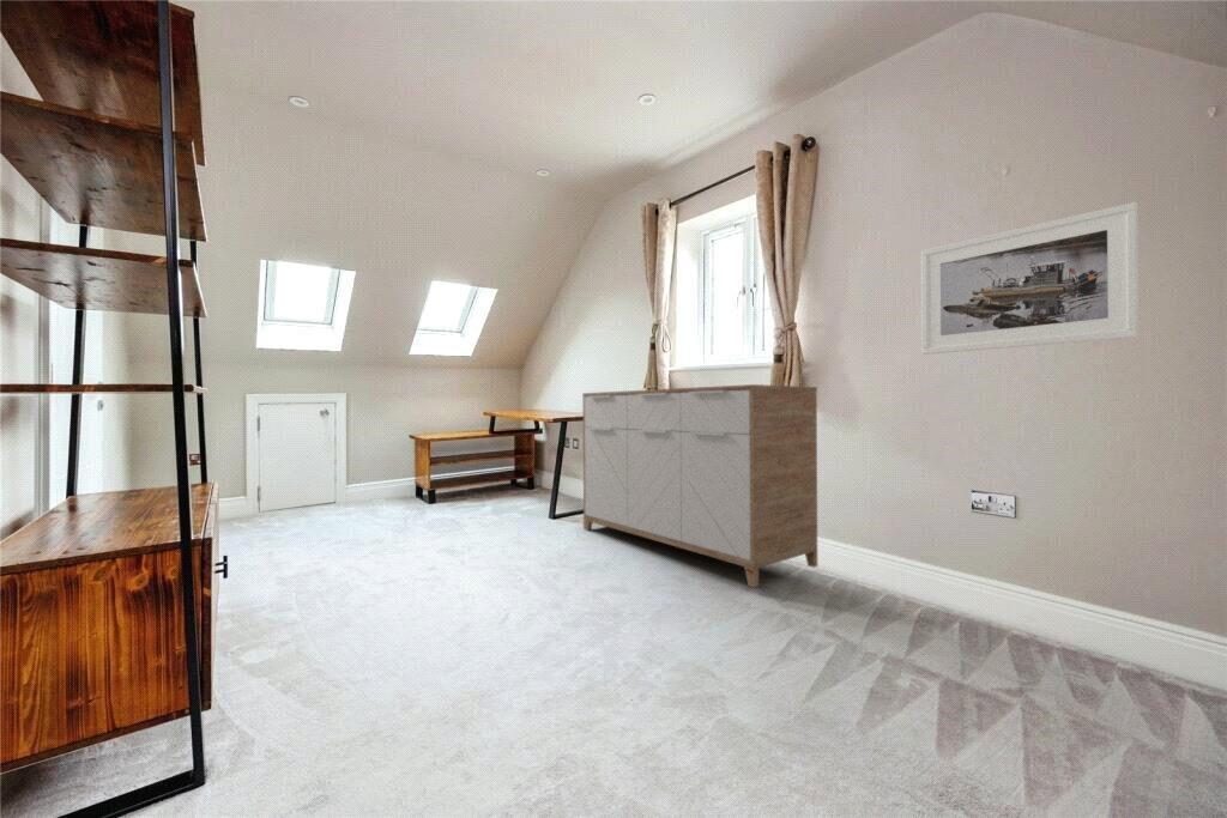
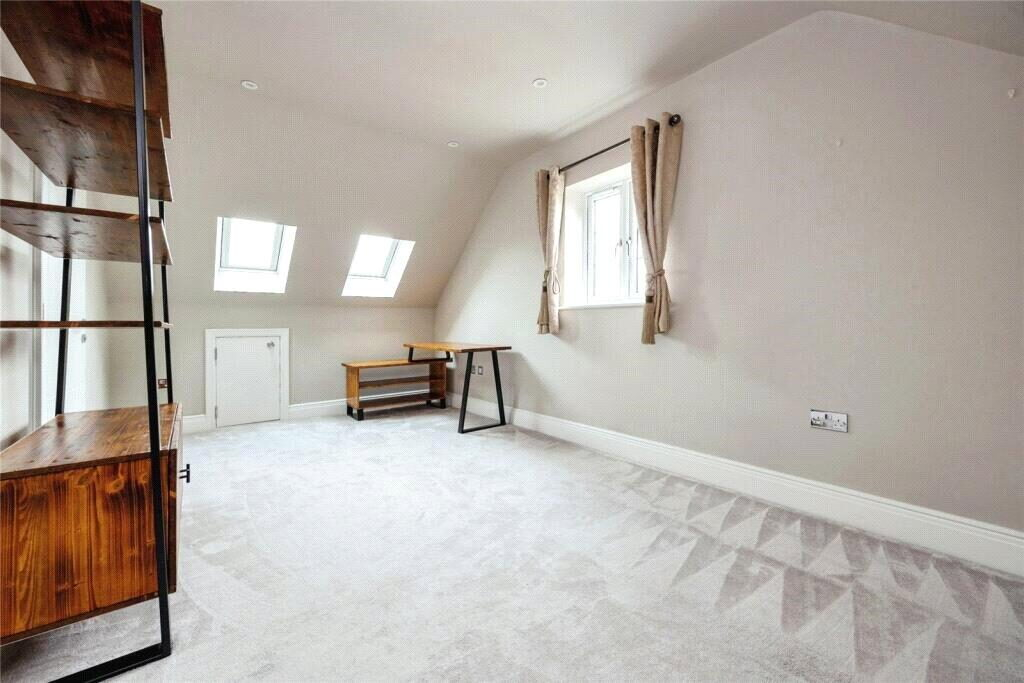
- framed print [920,201,1140,356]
- sideboard [581,383,818,588]
